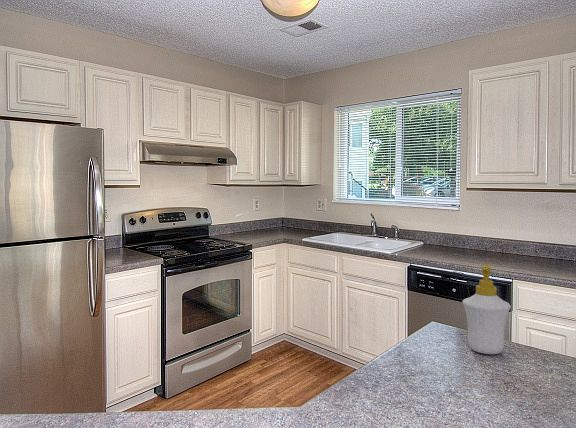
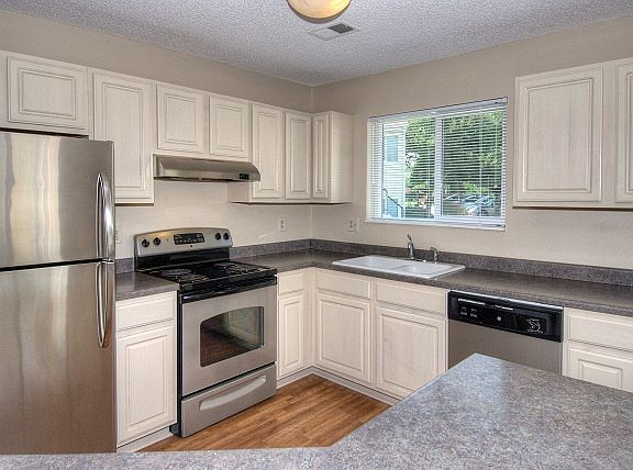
- soap bottle [462,264,512,355]
